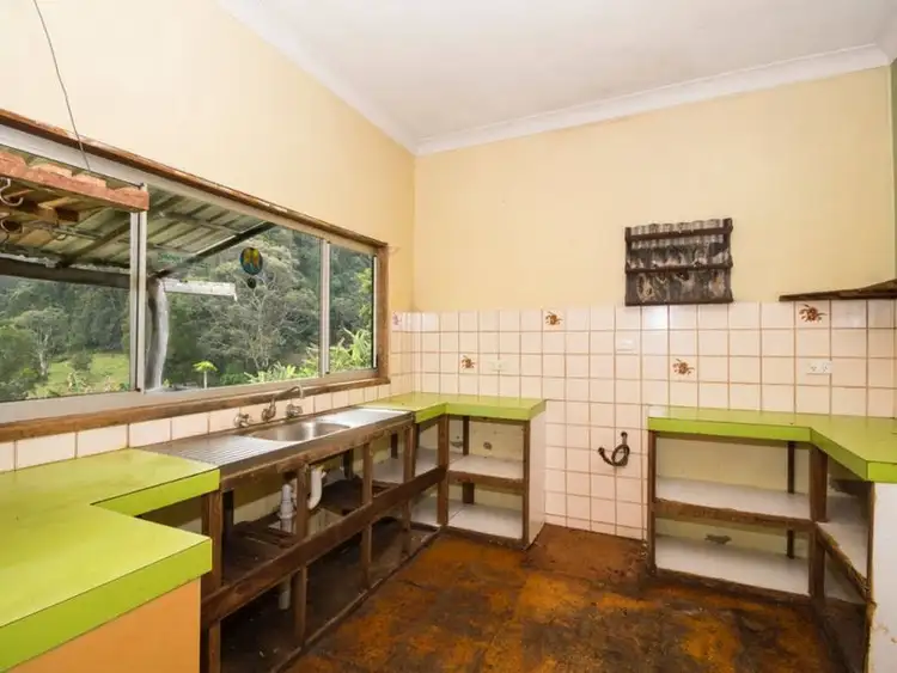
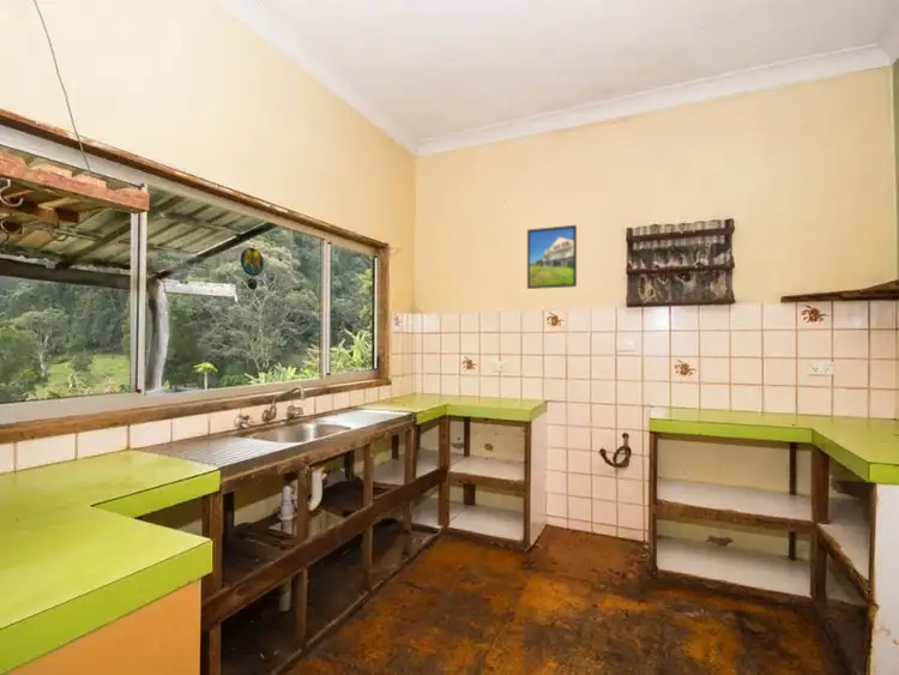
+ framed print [526,224,578,290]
